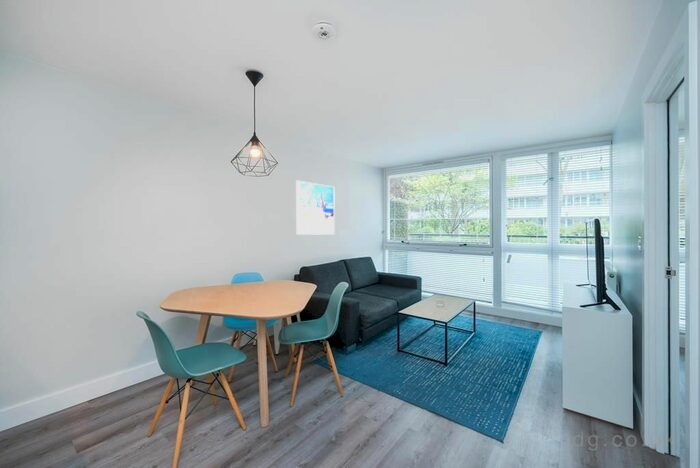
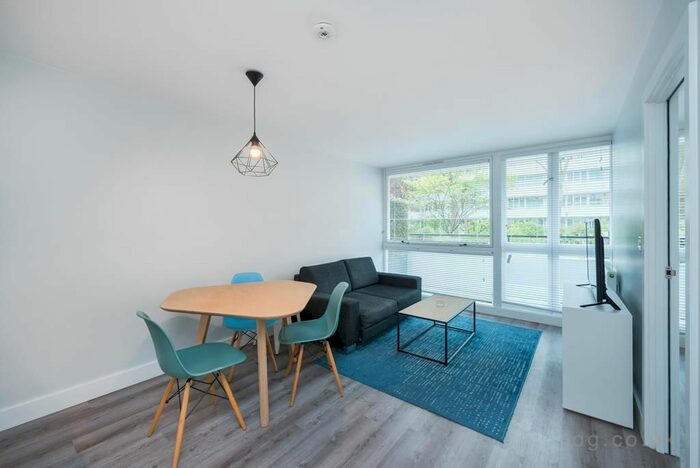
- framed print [295,179,336,236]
